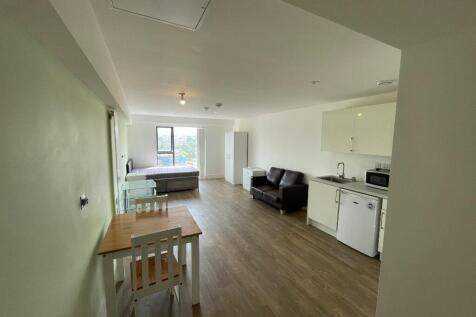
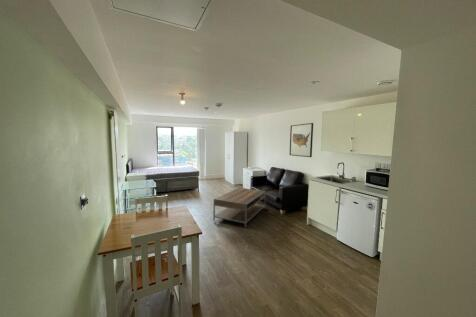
+ wall art [288,122,314,158]
+ coffee table [212,187,267,228]
